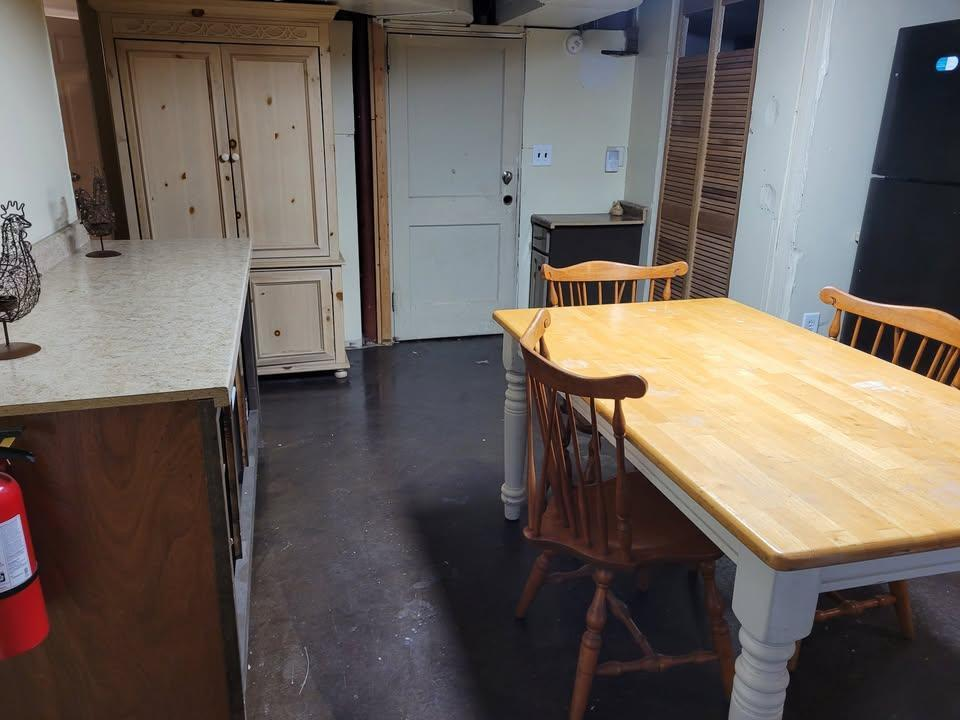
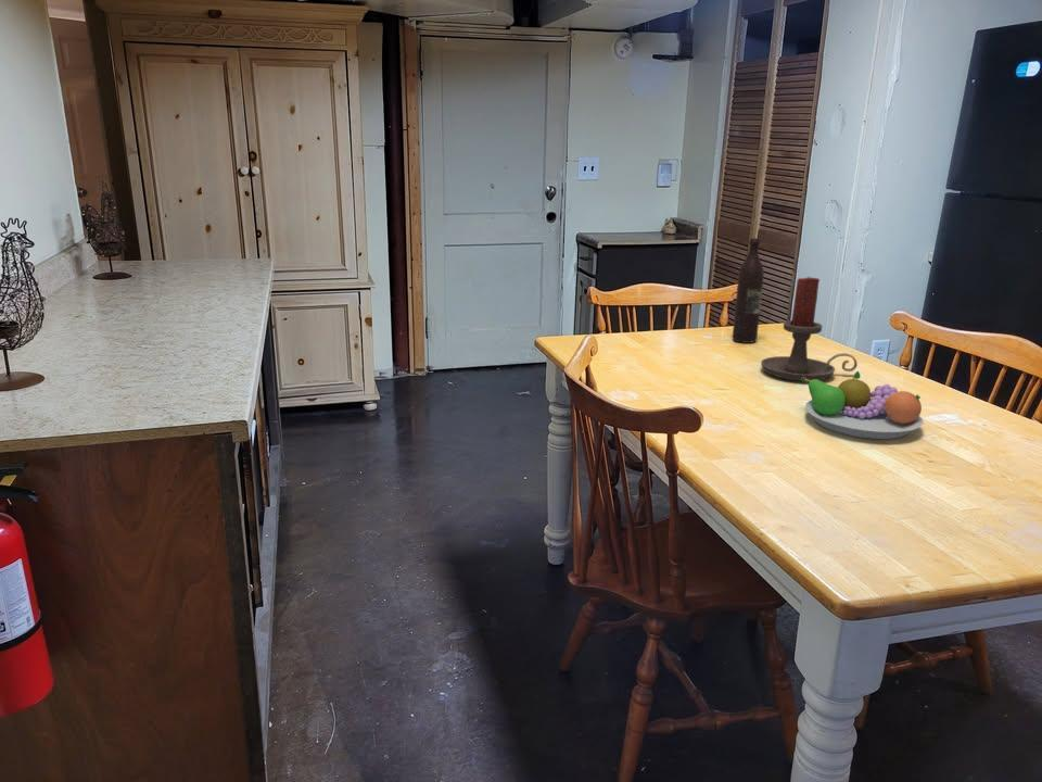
+ candle holder [760,275,859,382]
+ fruit bowl [801,370,925,440]
+ wine bottle [732,237,765,344]
